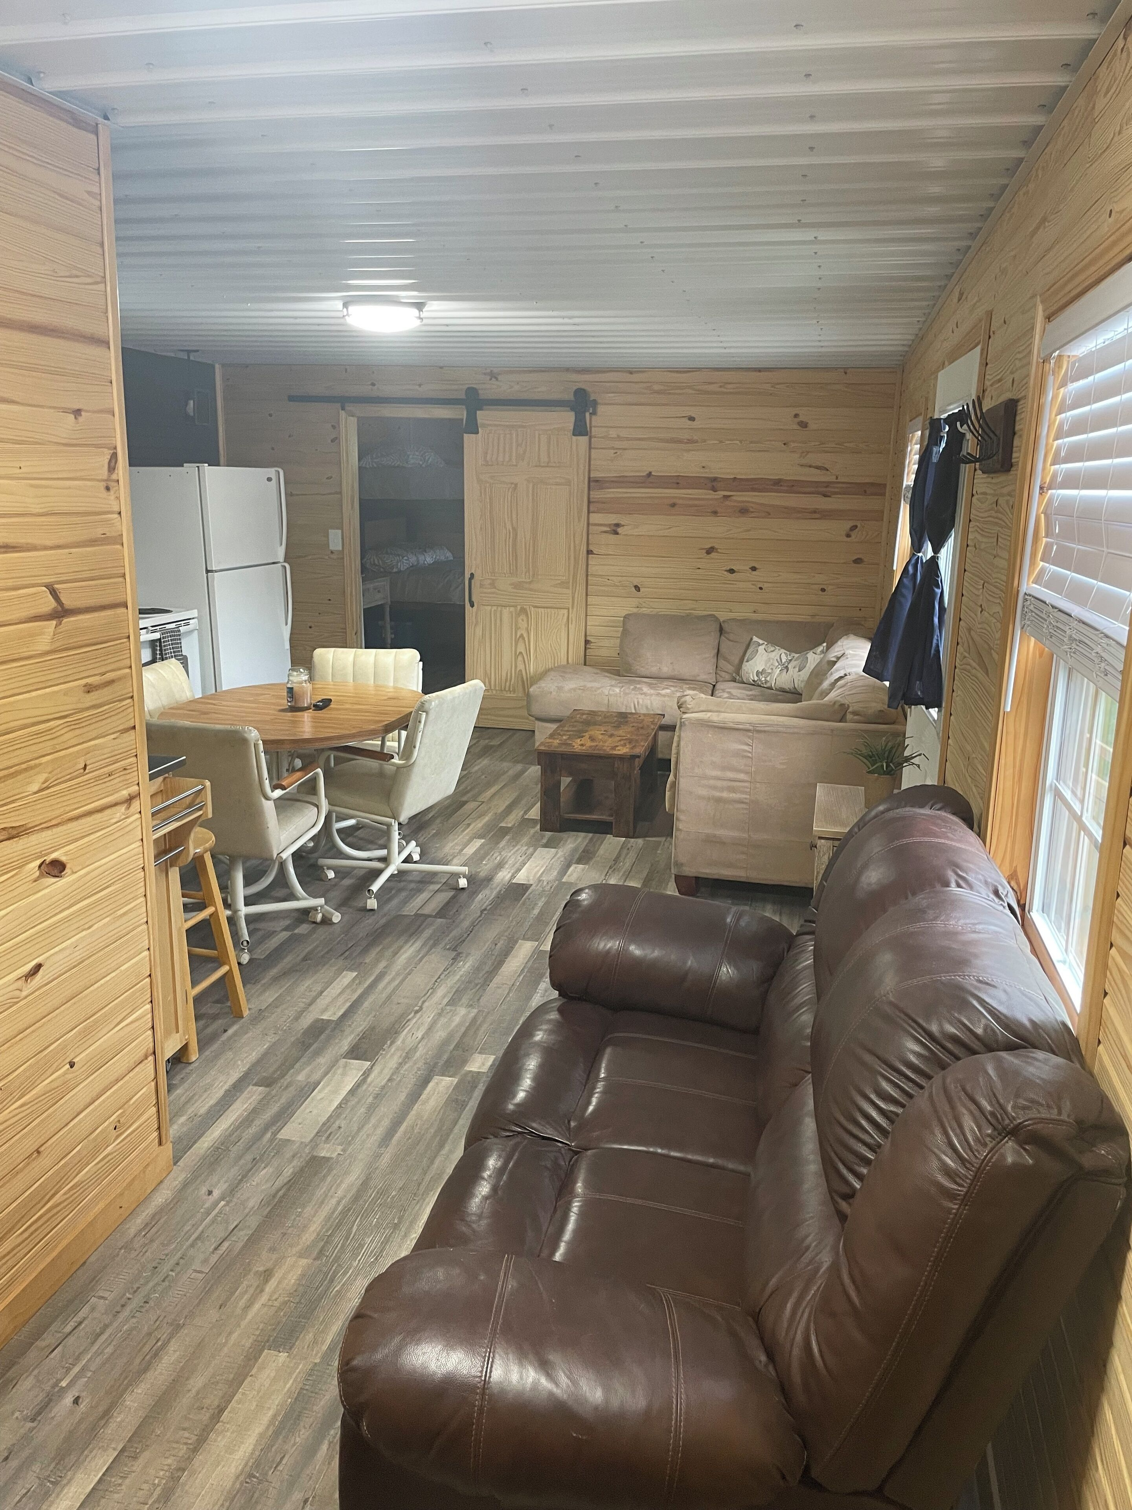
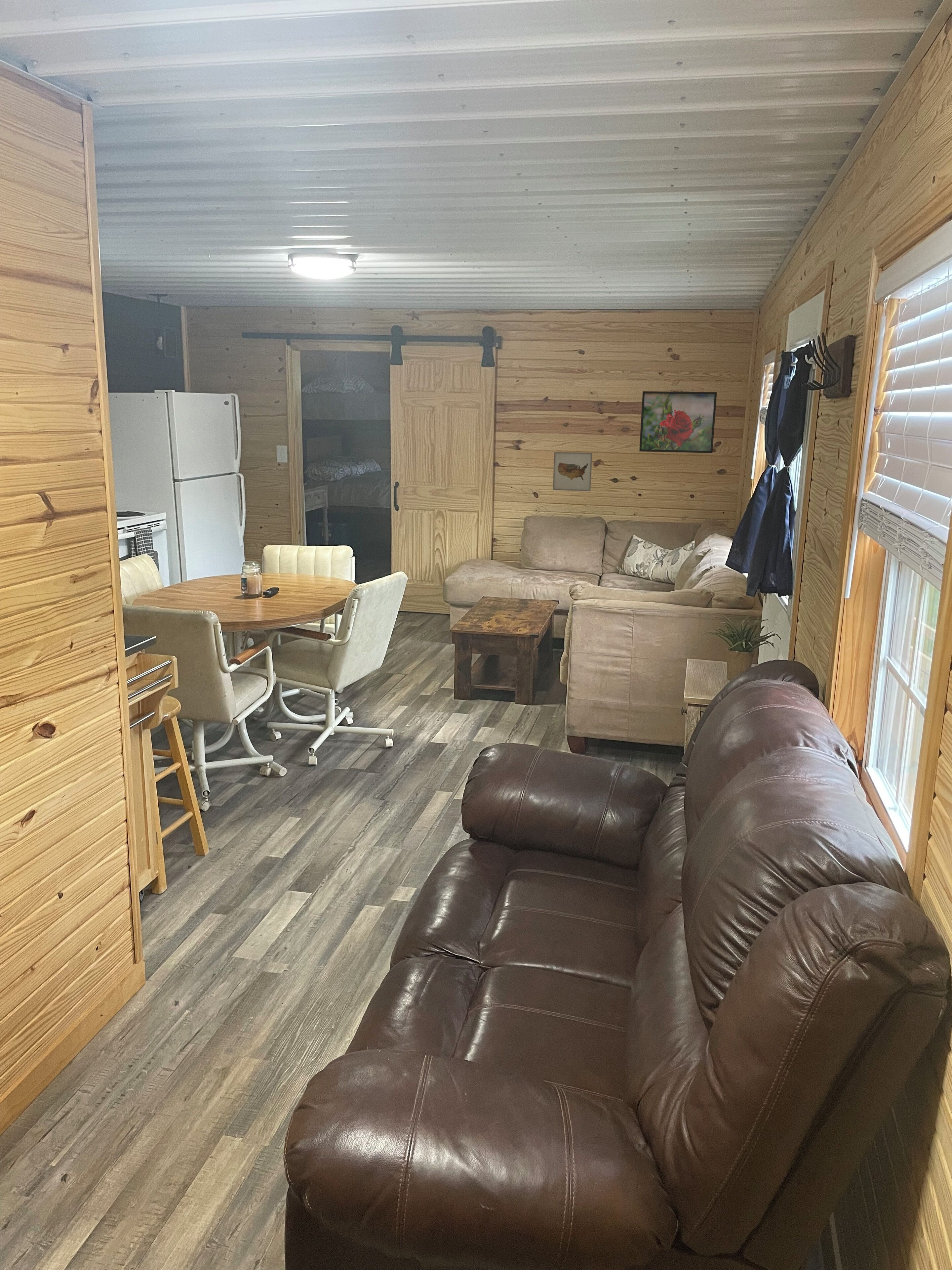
+ wall art [552,452,593,492]
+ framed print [639,391,717,453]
